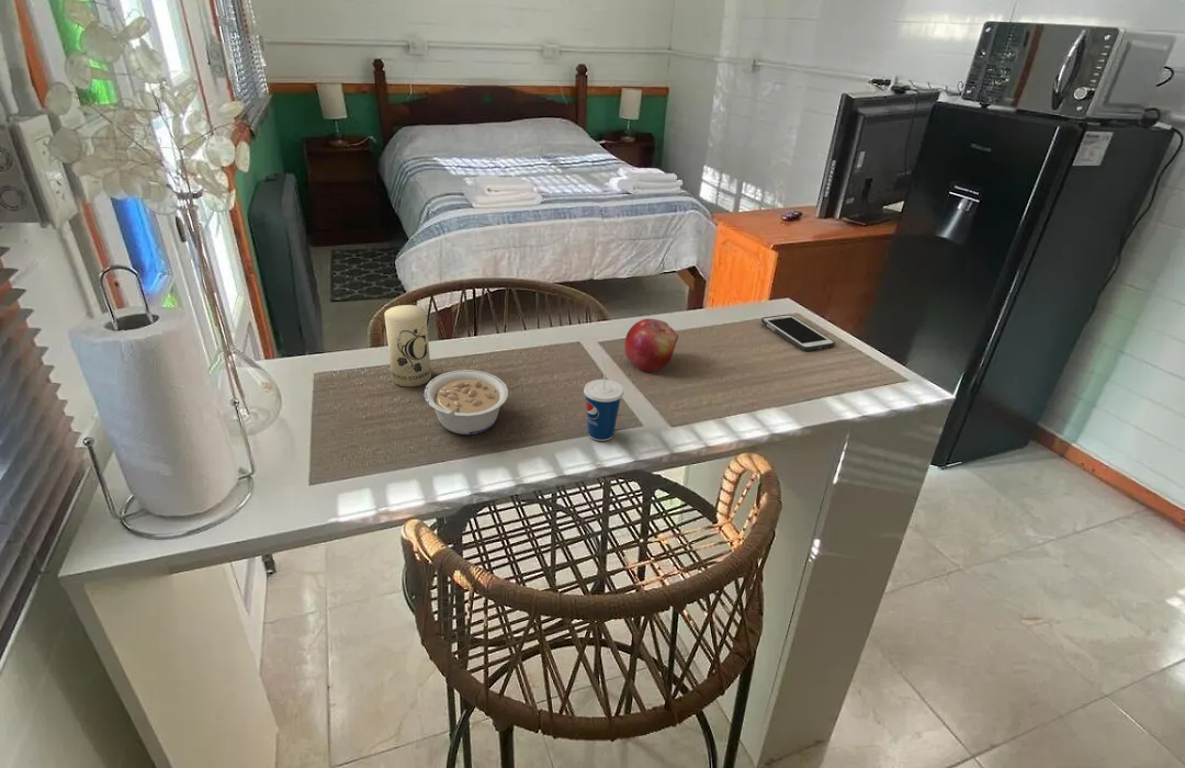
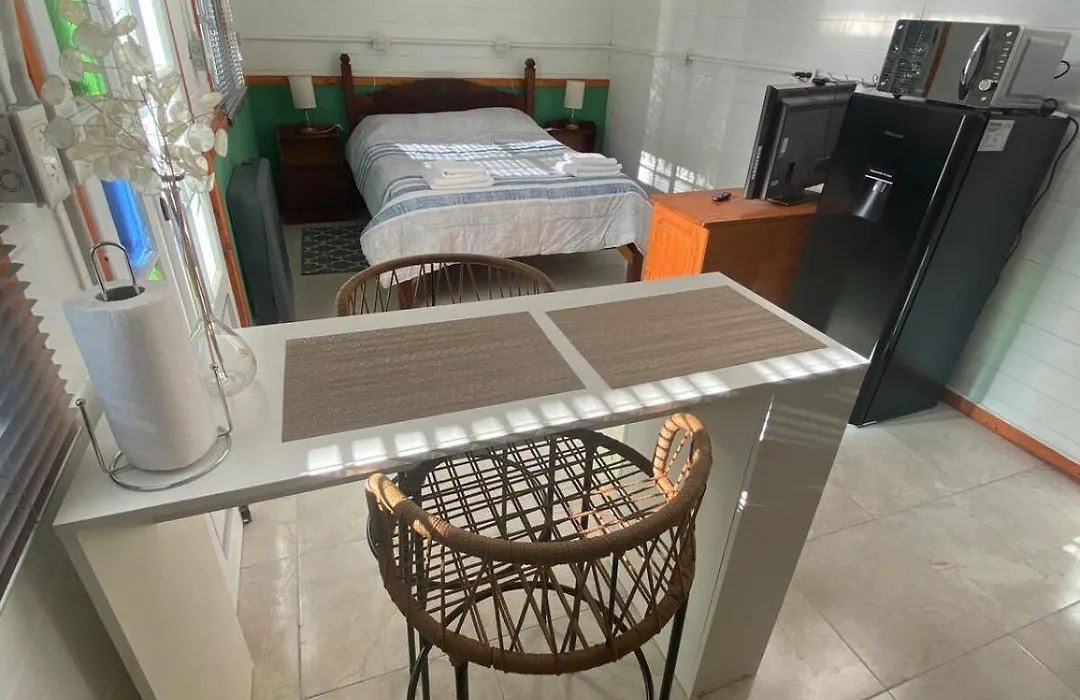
- legume [424,369,509,436]
- cup [583,355,624,442]
- cell phone [760,314,836,352]
- candle [383,304,432,387]
- fruit [623,318,679,373]
